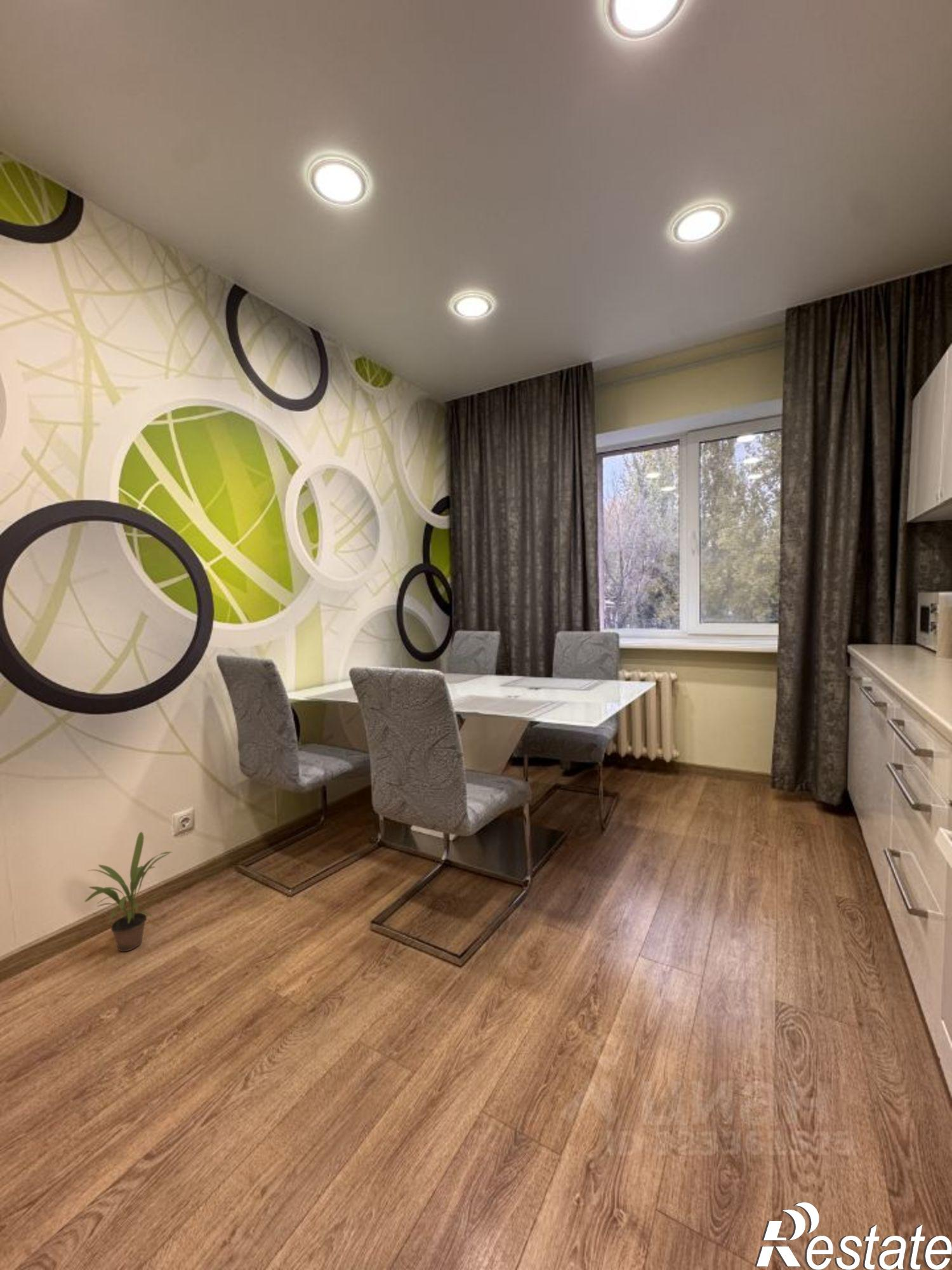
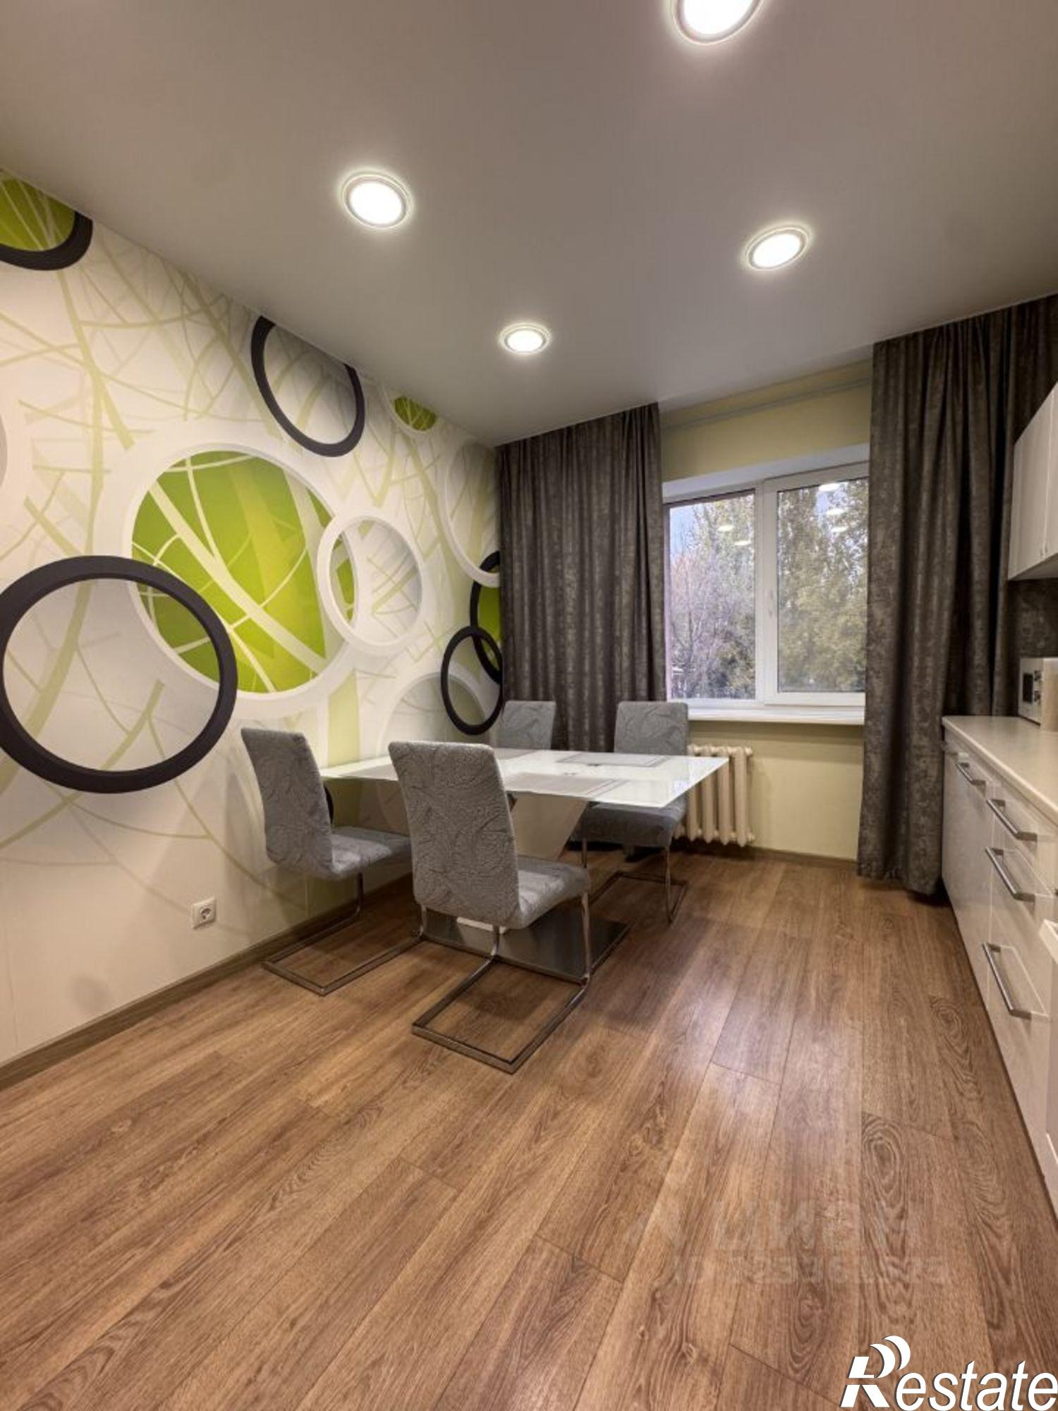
- potted plant [84,831,173,952]
